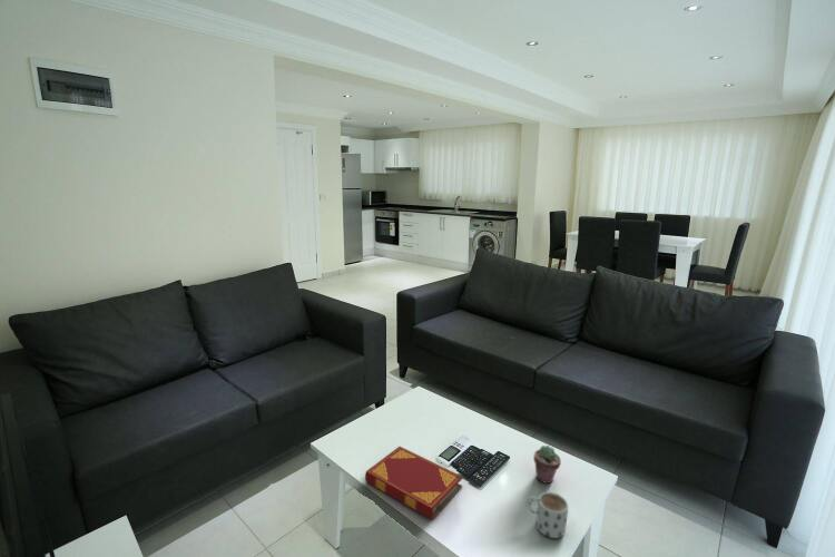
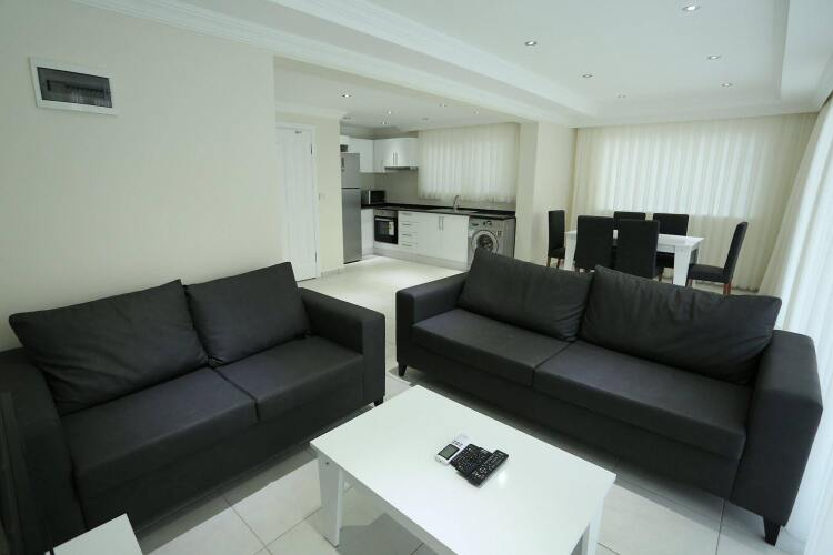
- mug [527,491,569,539]
- hardback book [364,446,464,520]
- potted succulent [532,444,562,485]
